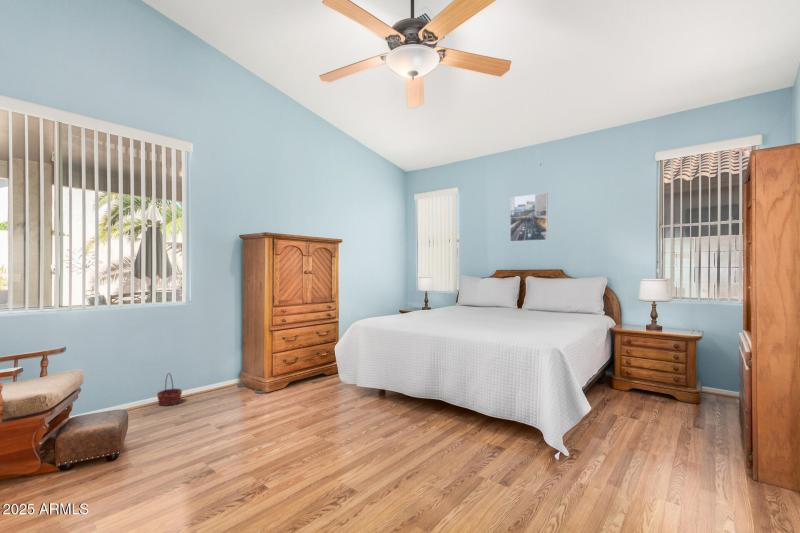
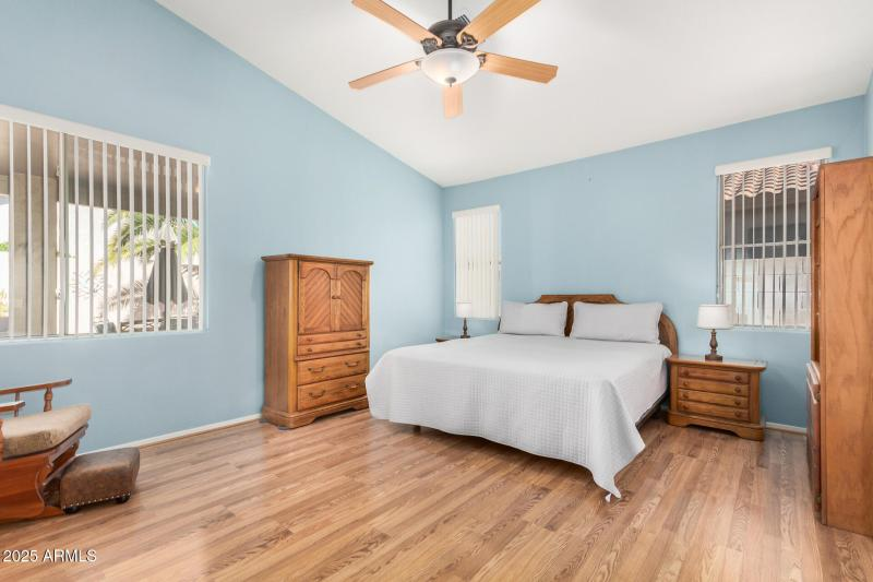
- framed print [509,192,549,243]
- basket [156,372,183,407]
